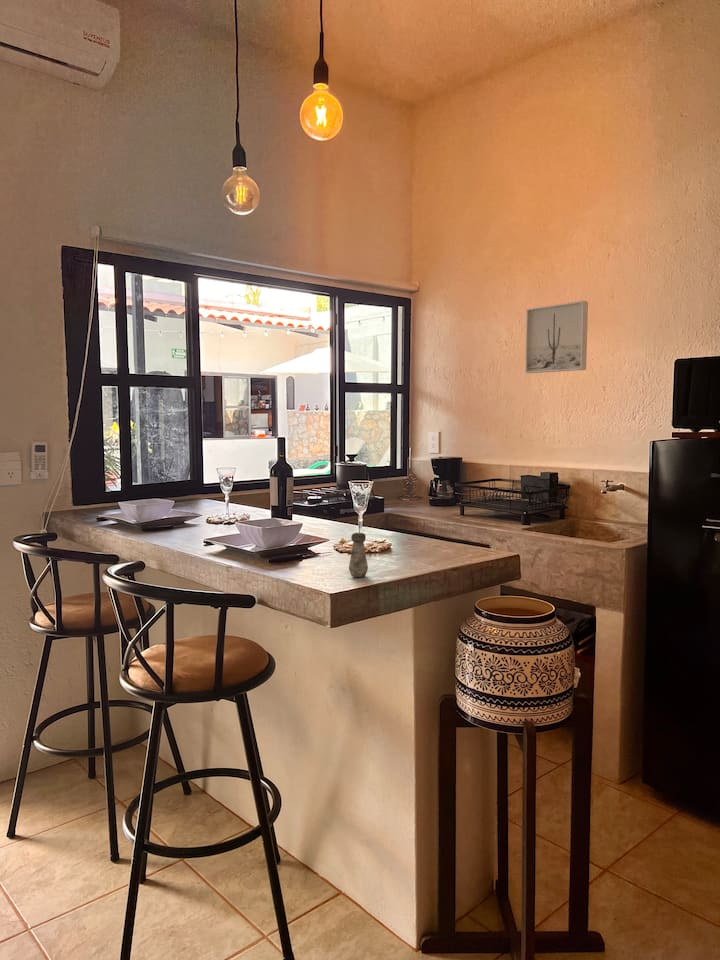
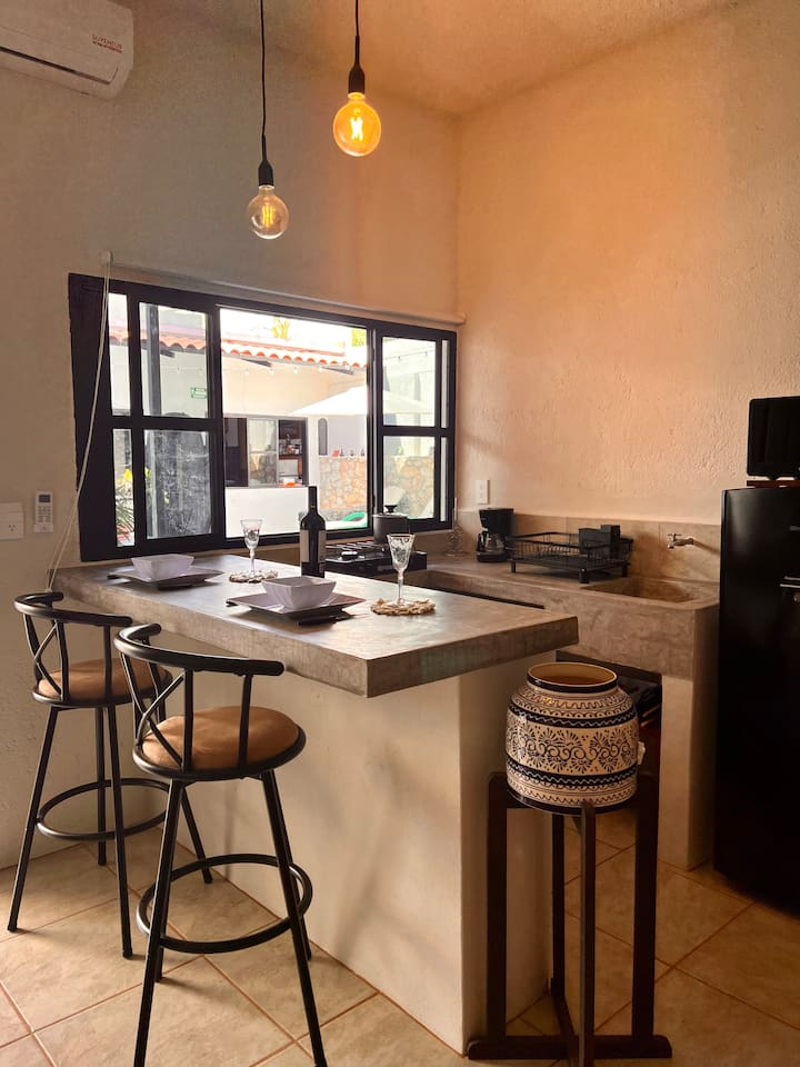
- salt shaker [348,532,369,578]
- wall art [524,300,589,374]
